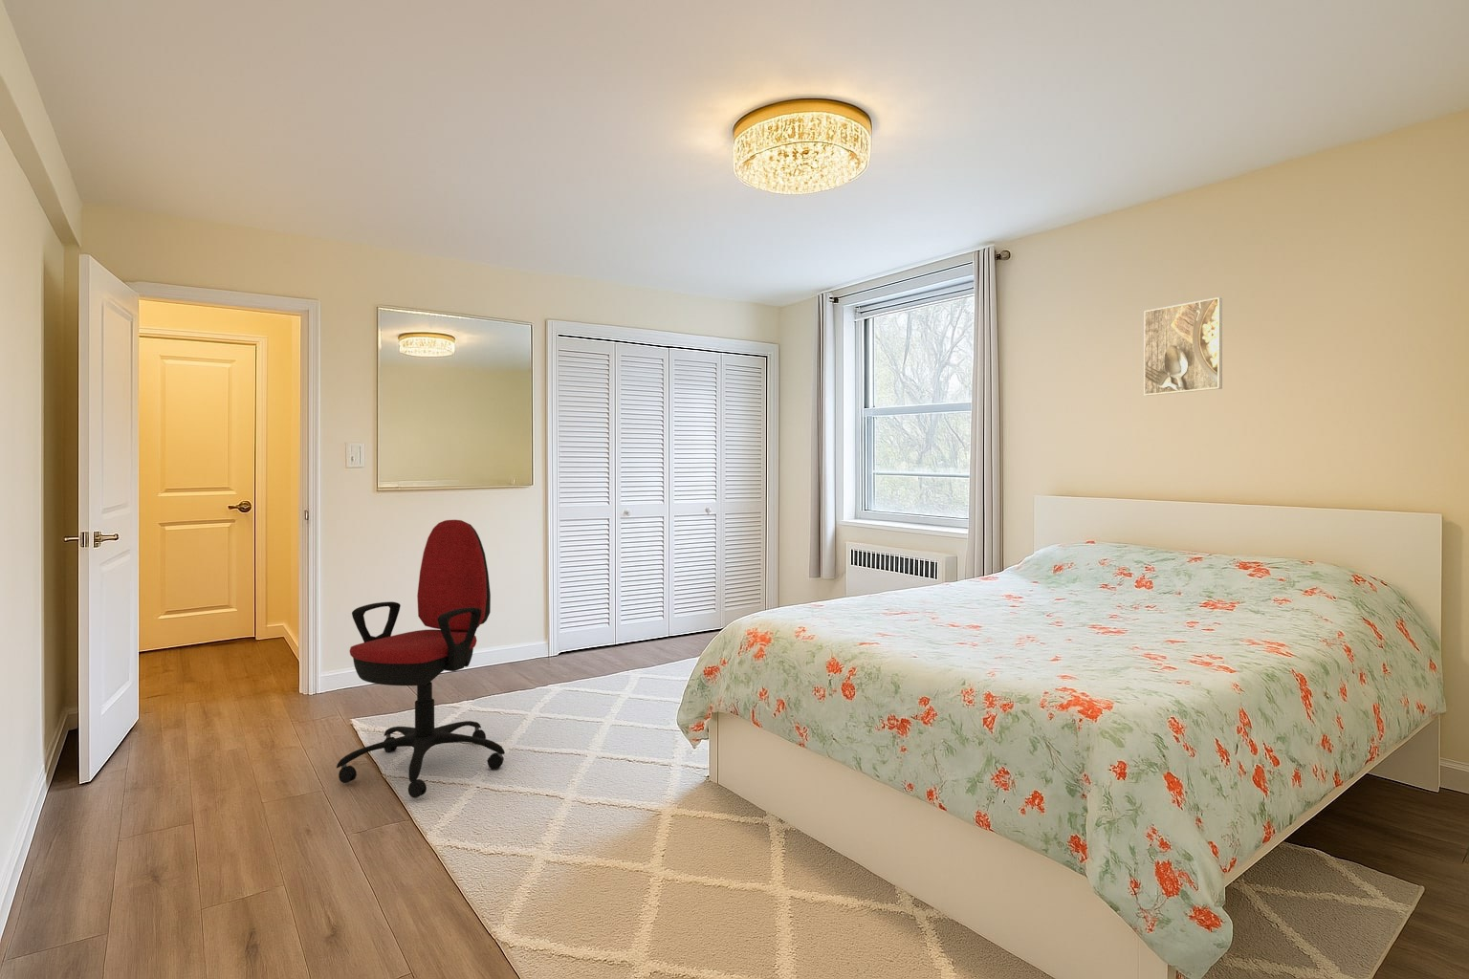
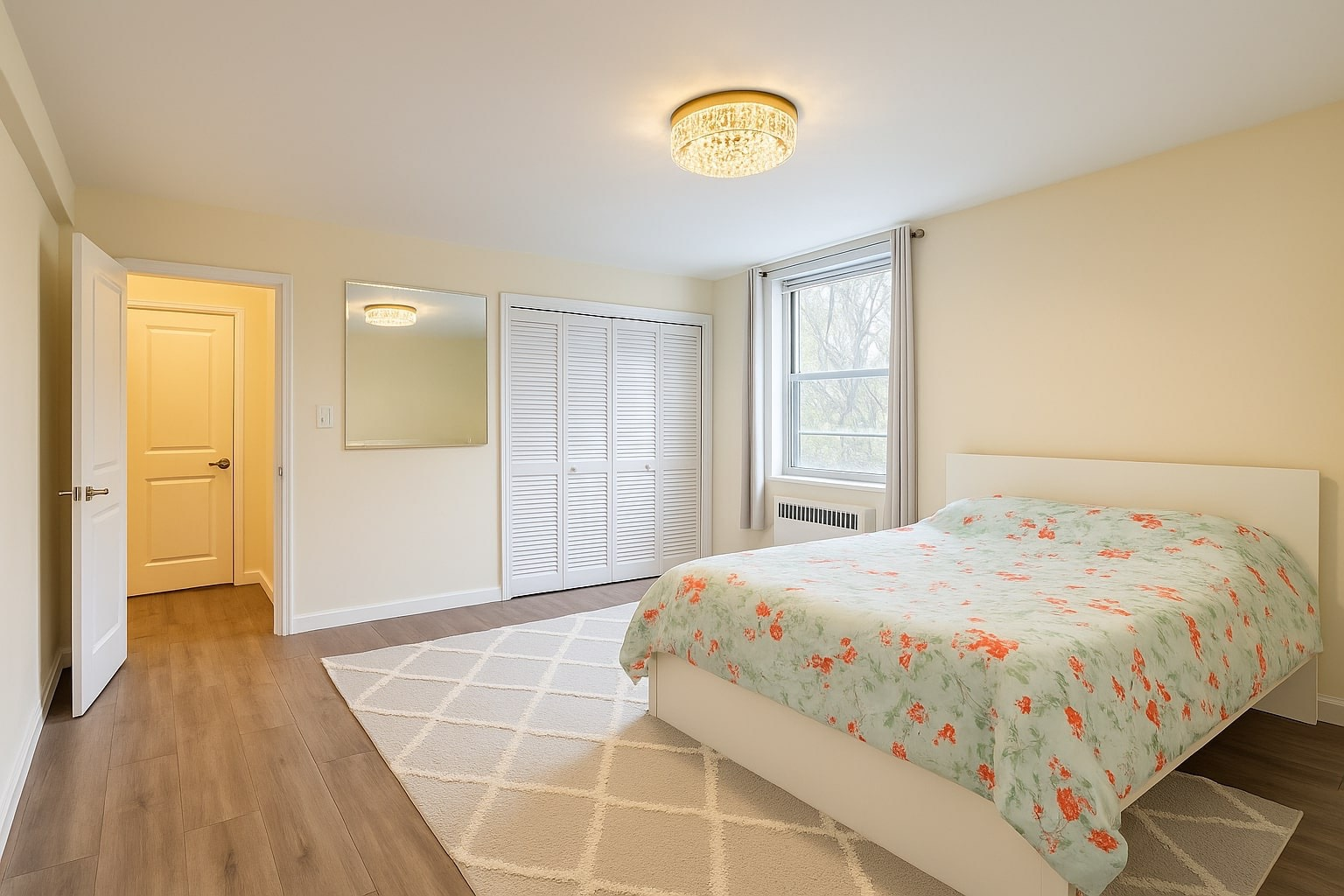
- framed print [1143,296,1223,397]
- office chair [336,519,506,800]
